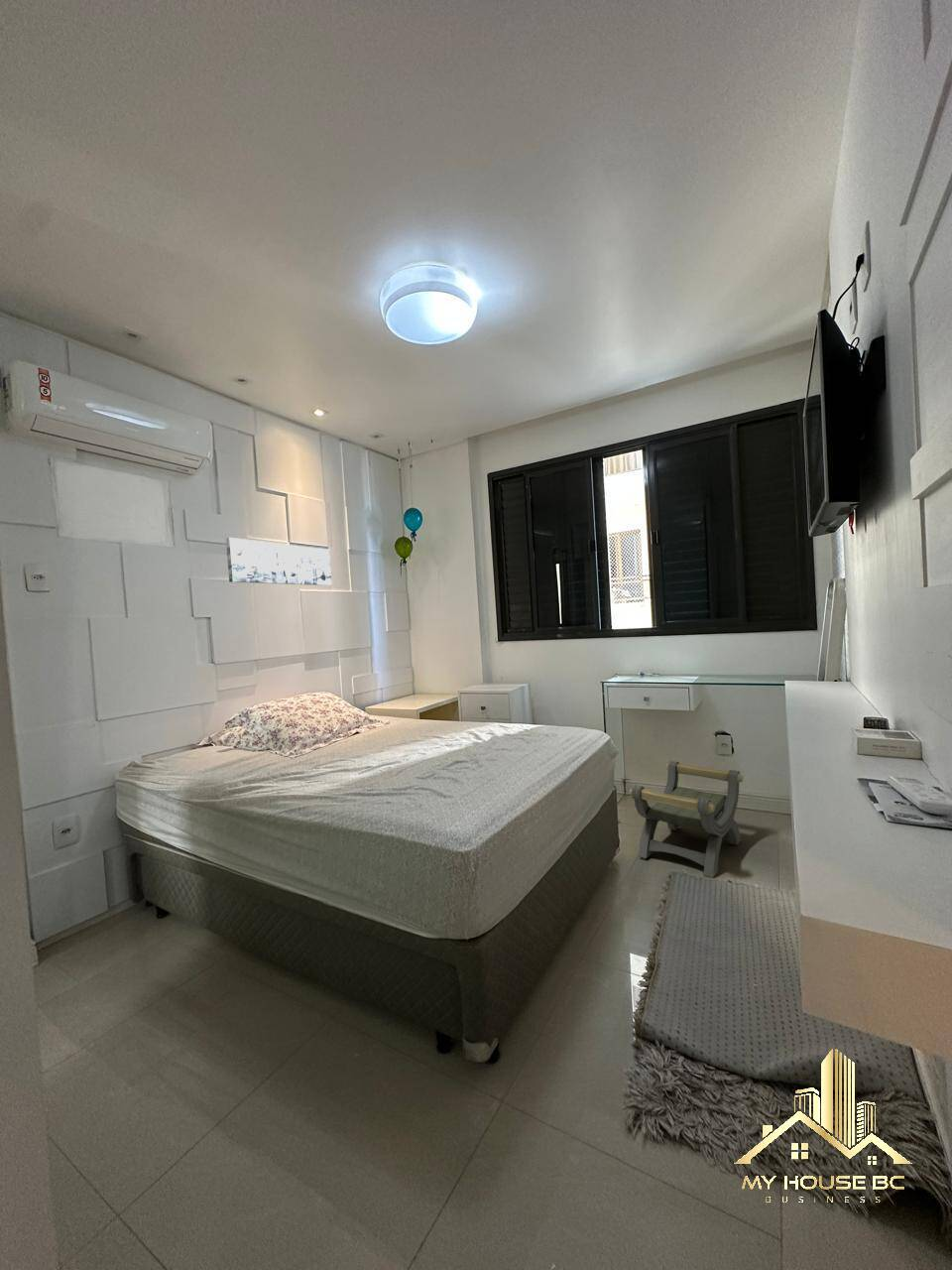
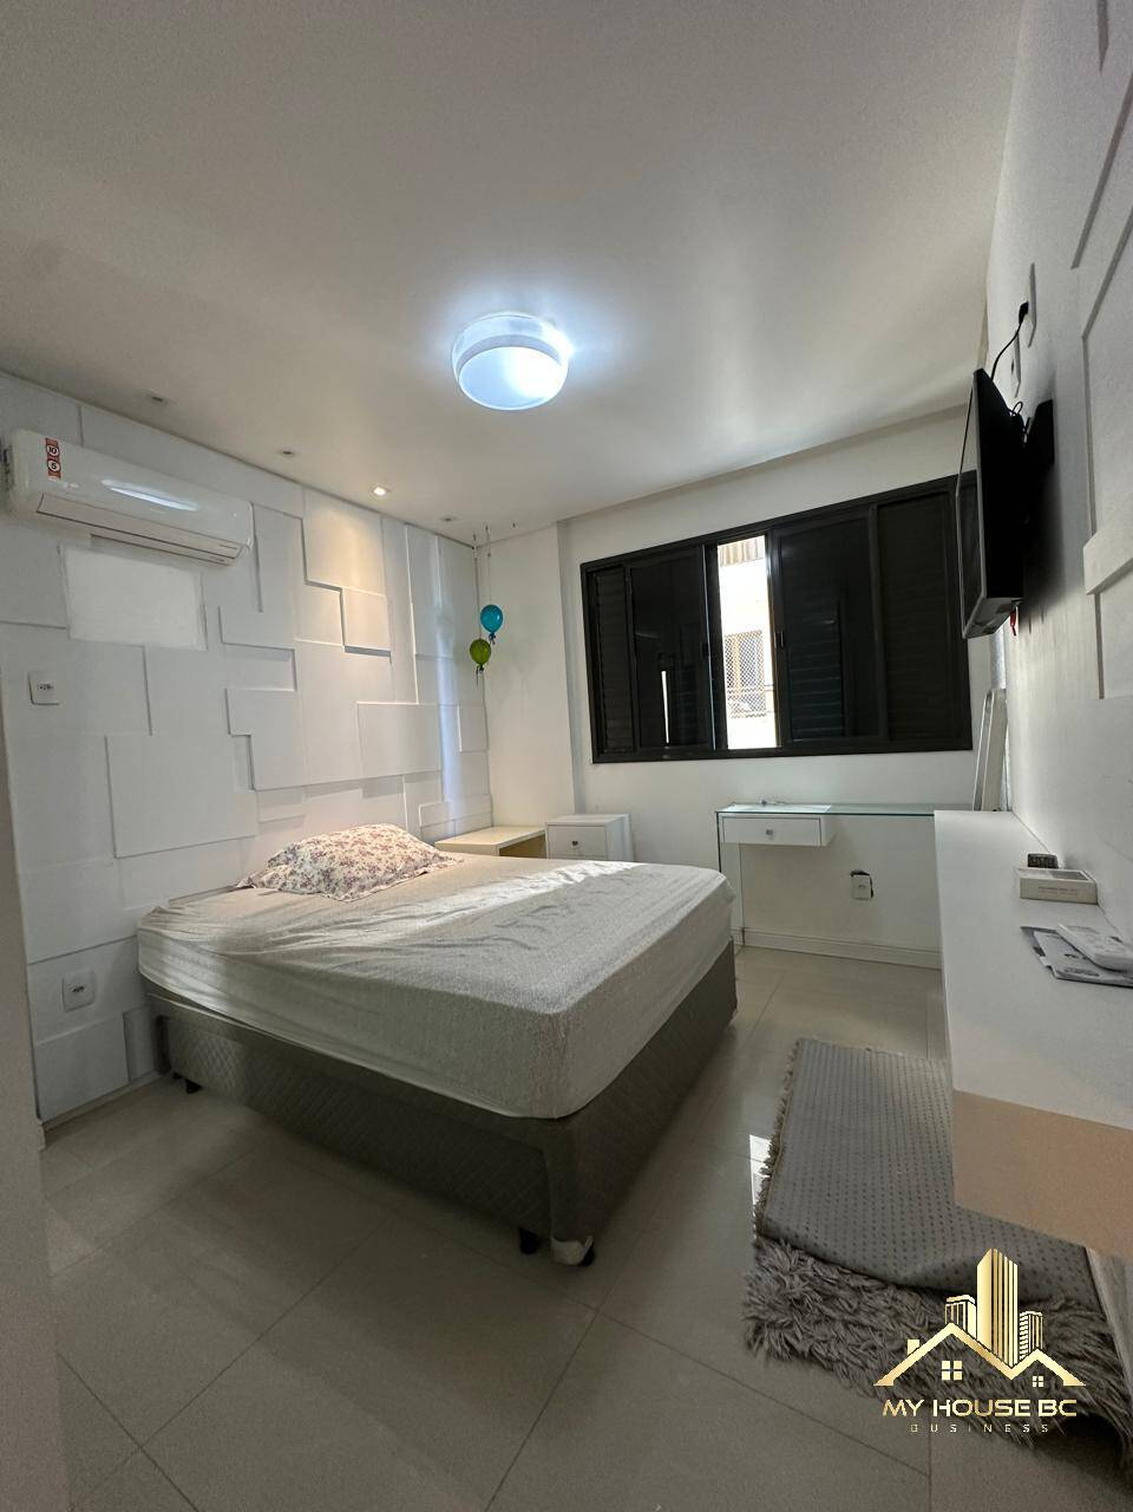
- stool [629,760,744,879]
- wall art [225,537,332,586]
